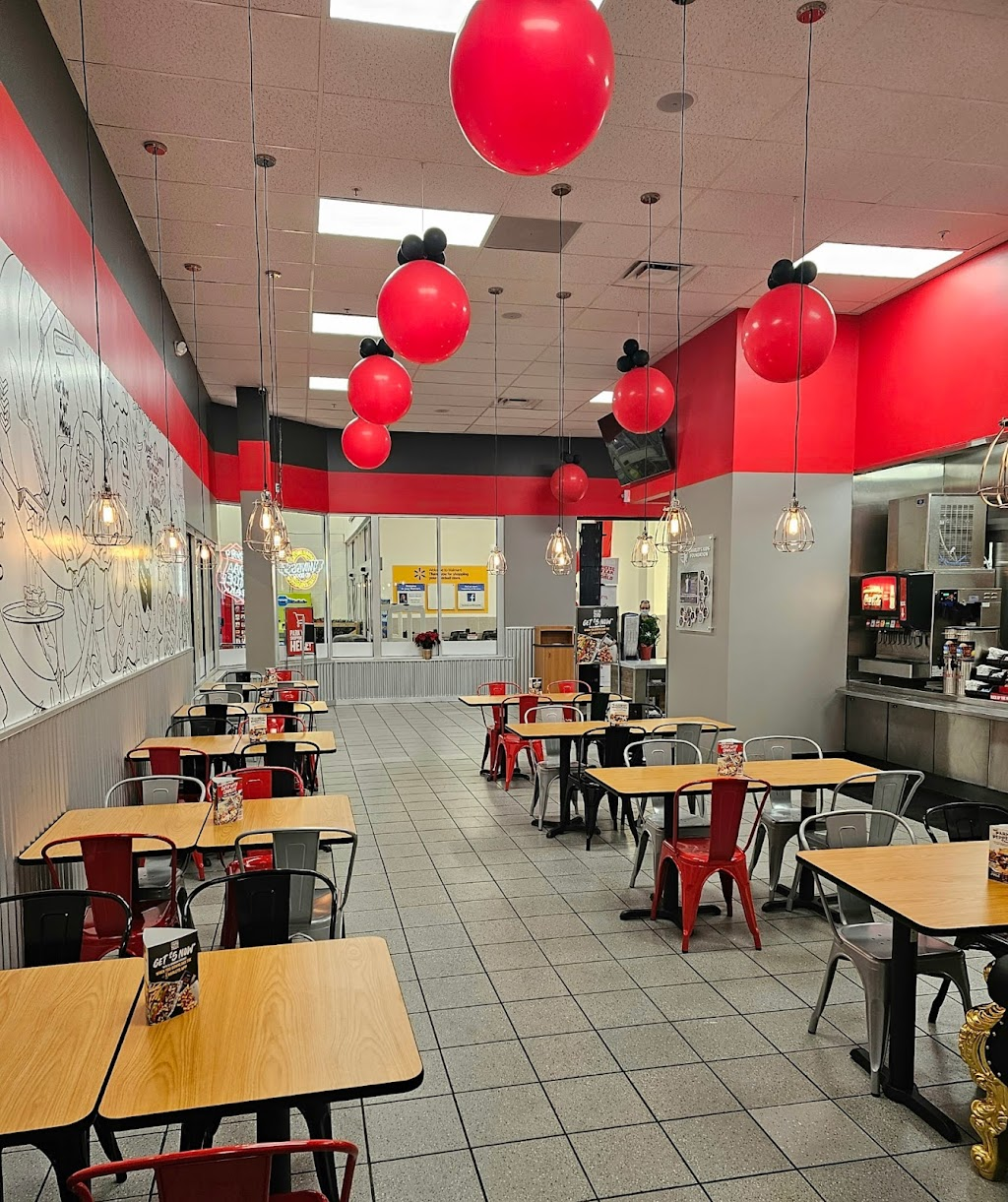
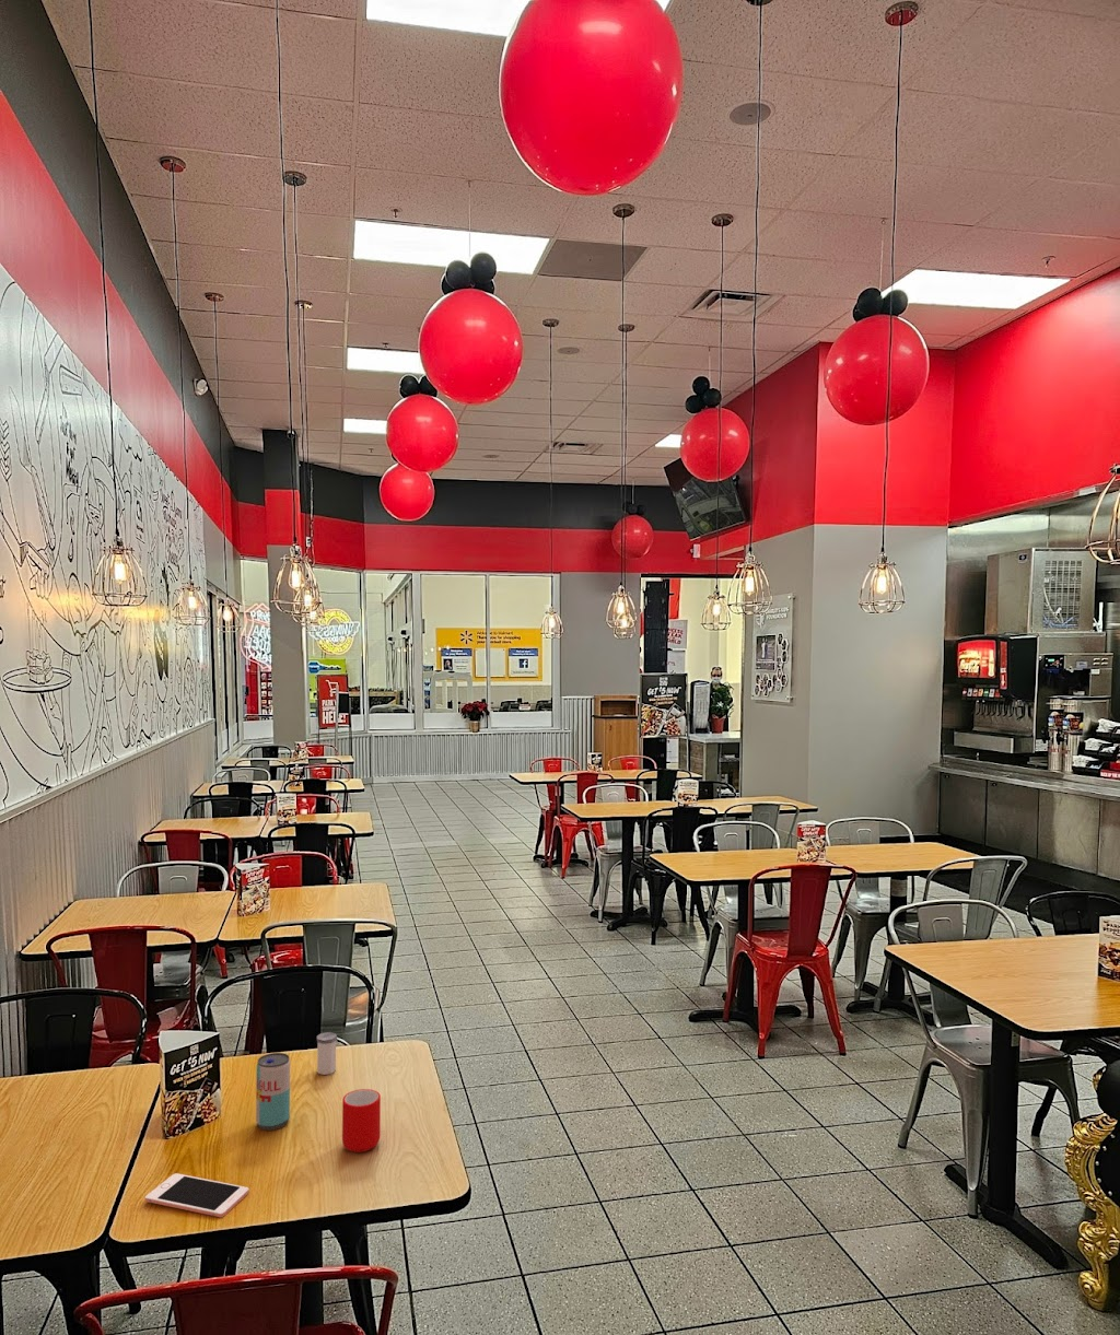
+ salt shaker [316,1031,338,1076]
+ beverage can [254,1052,291,1132]
+ cup [341,1088,382,1154]
+ cell phone [144,1172,249,1218]
